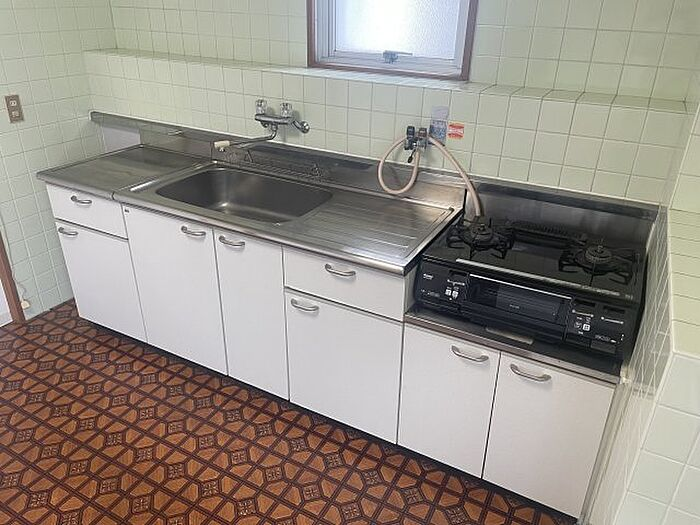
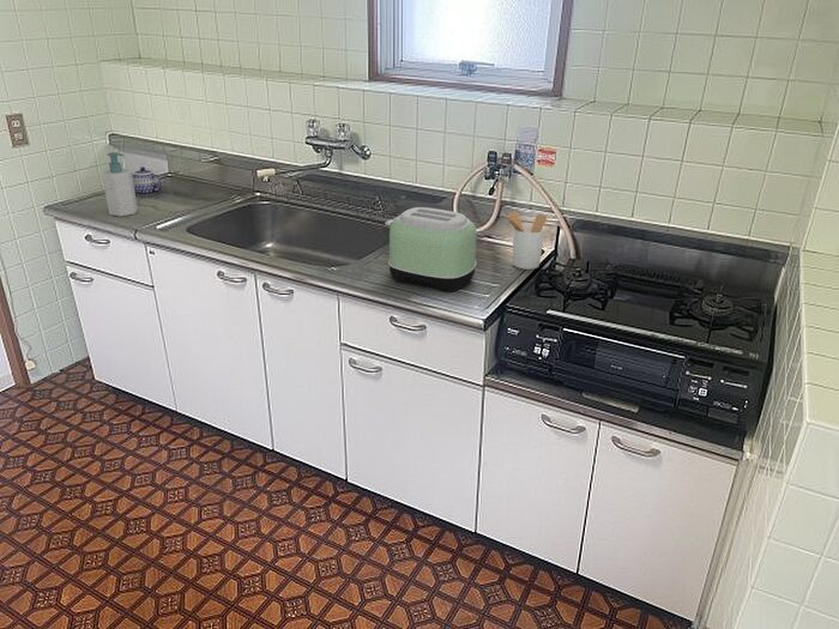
+ utensil holder [502,210,548,271]
+ teapot [132,165,164,198]
+ toaster [384,206,478,292]
+ soap bottle [101,151,139,218]
